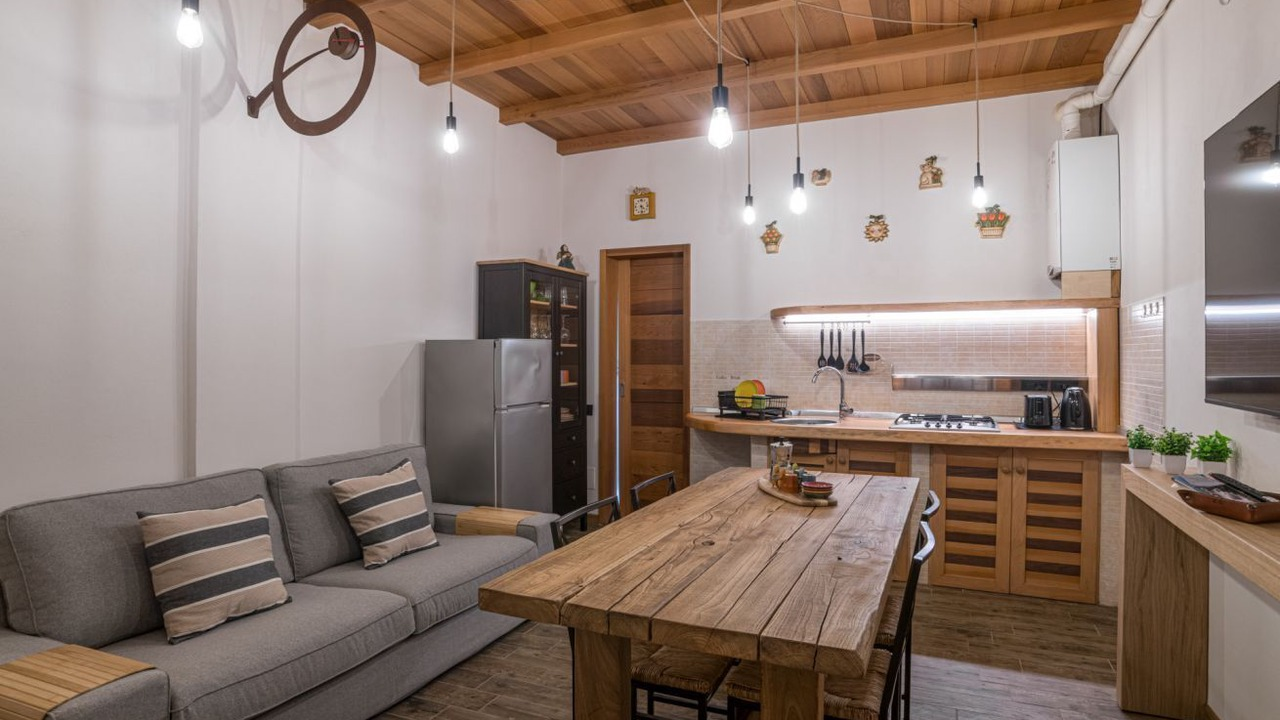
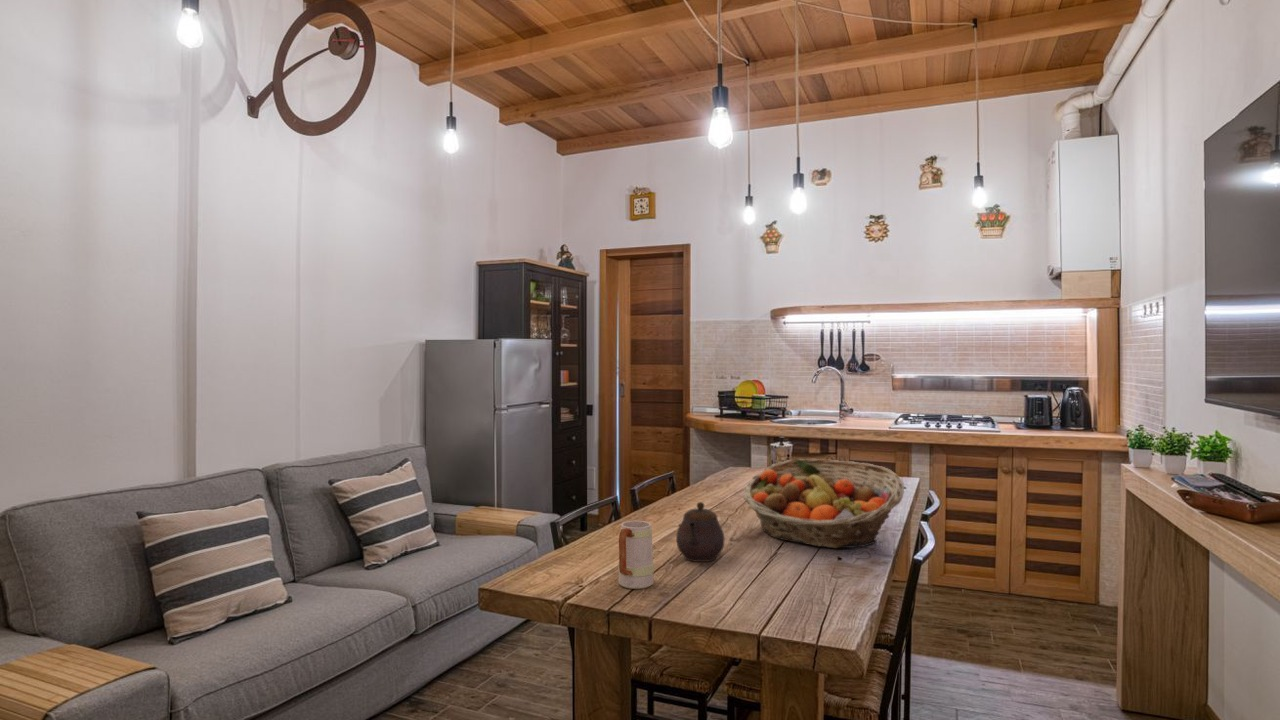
+ fruit basket [743,458,905,549]
+ teapot [675,501,725,563]
+ mug [617,520,655,590]
